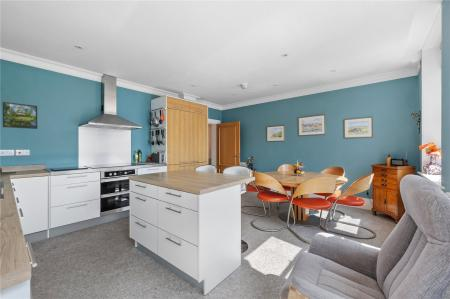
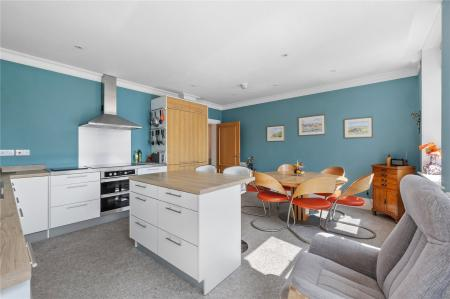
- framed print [2,101,38,130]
